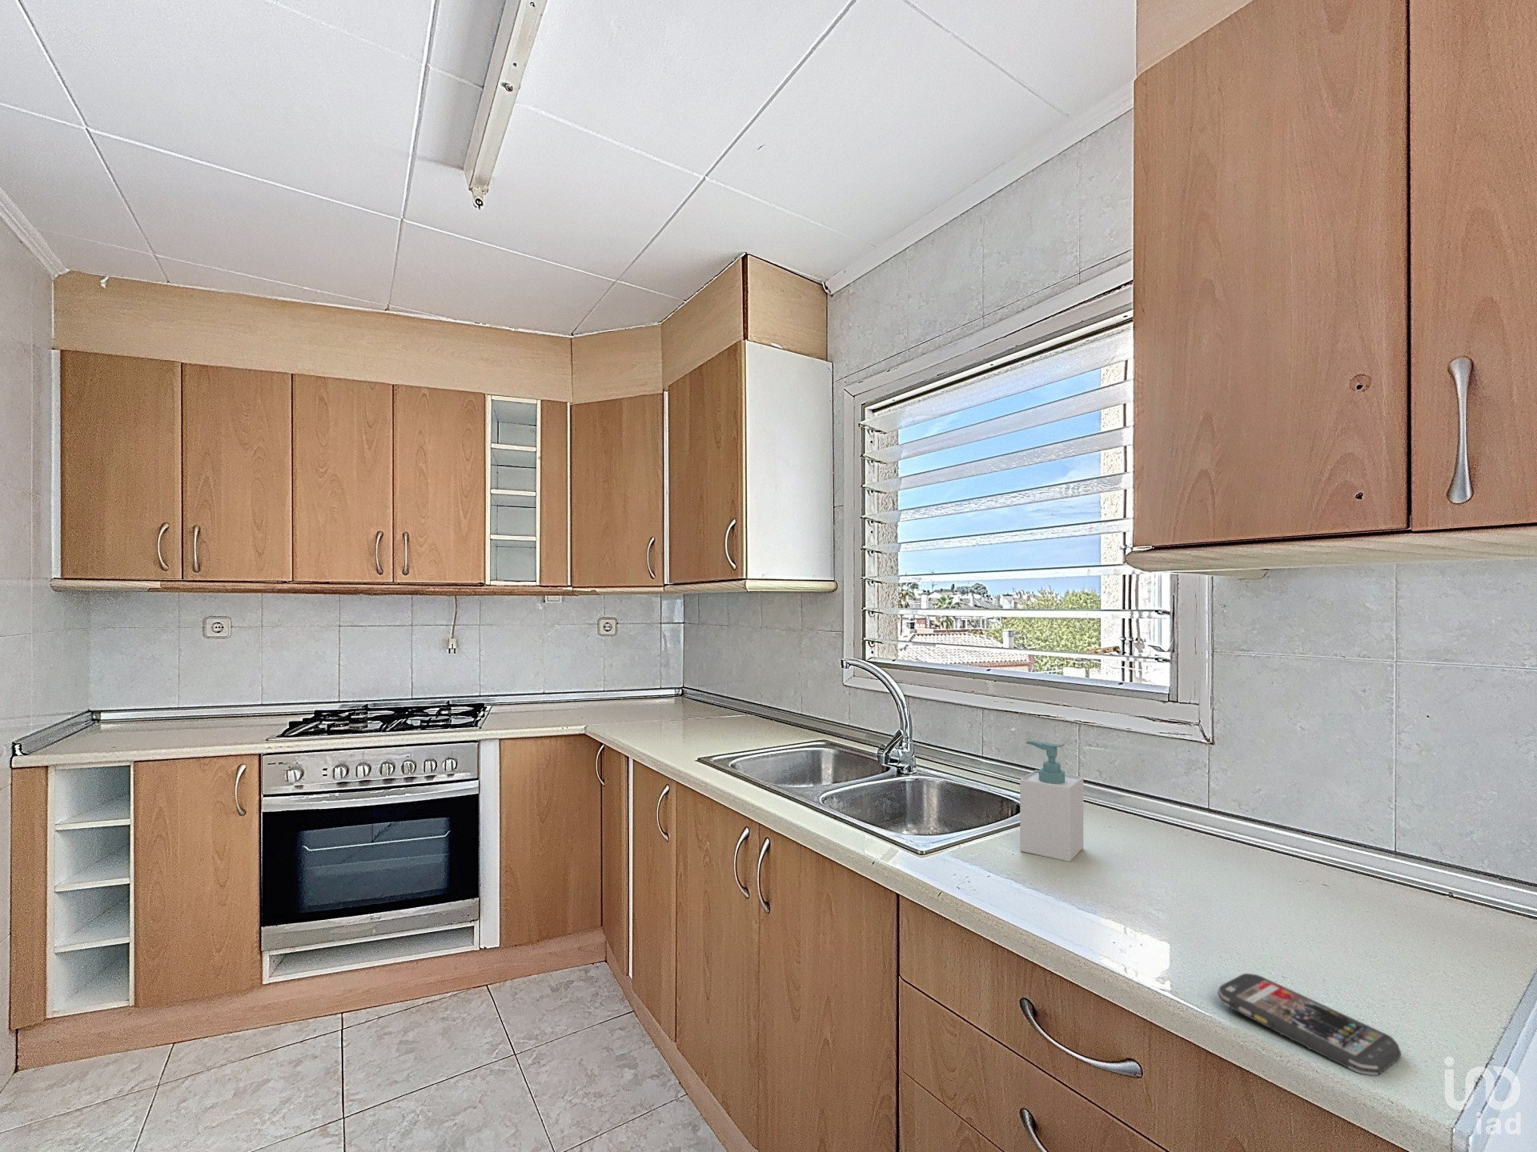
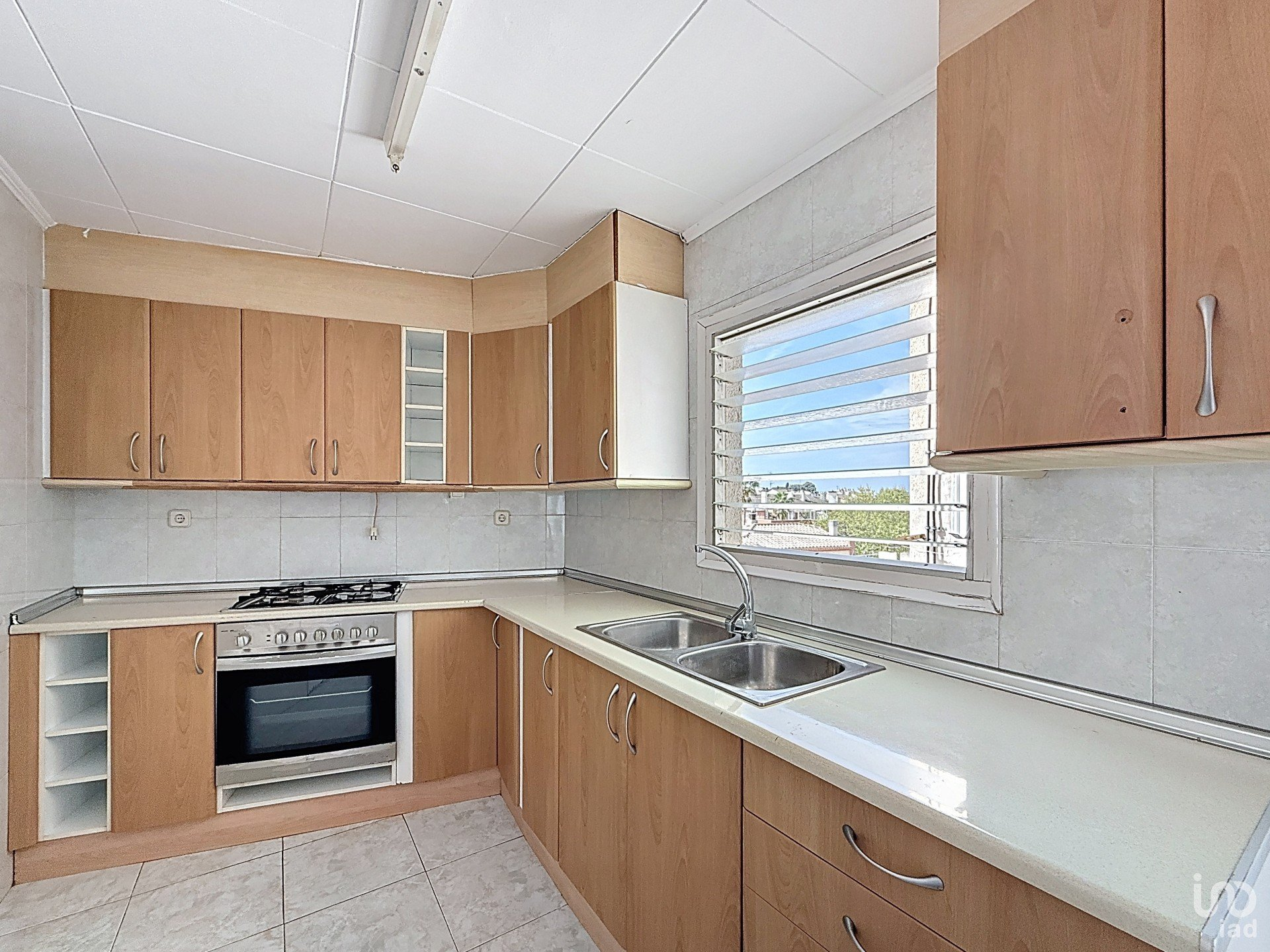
- soap bottle [1019,741,1084,863]
- smartphone [1216,973,1401,1076]
